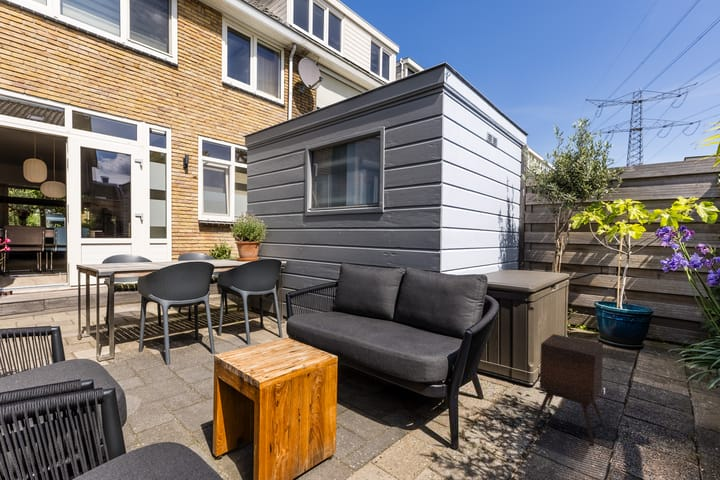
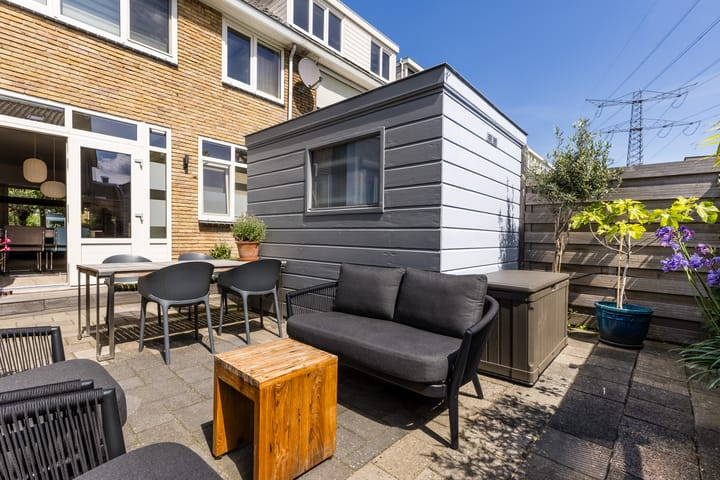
- side table [533,333,604,447]
